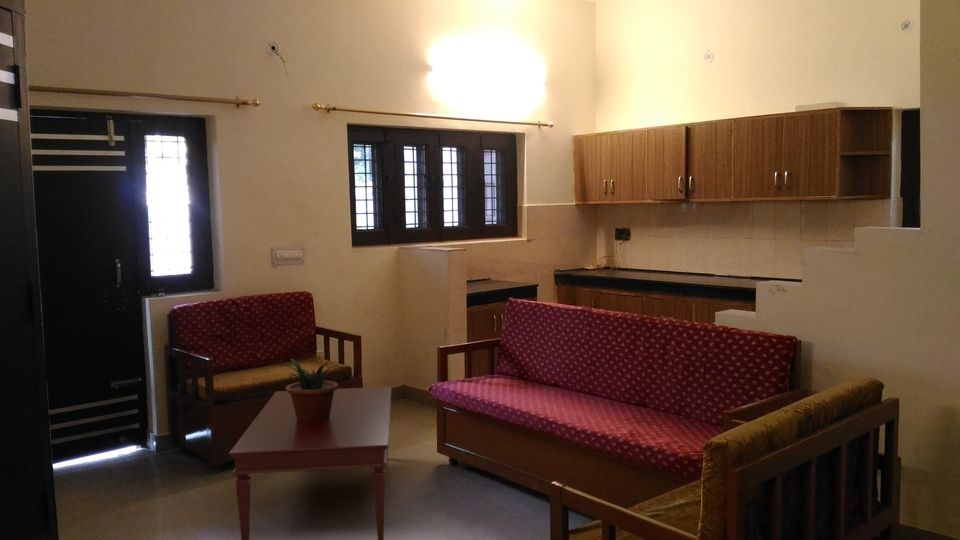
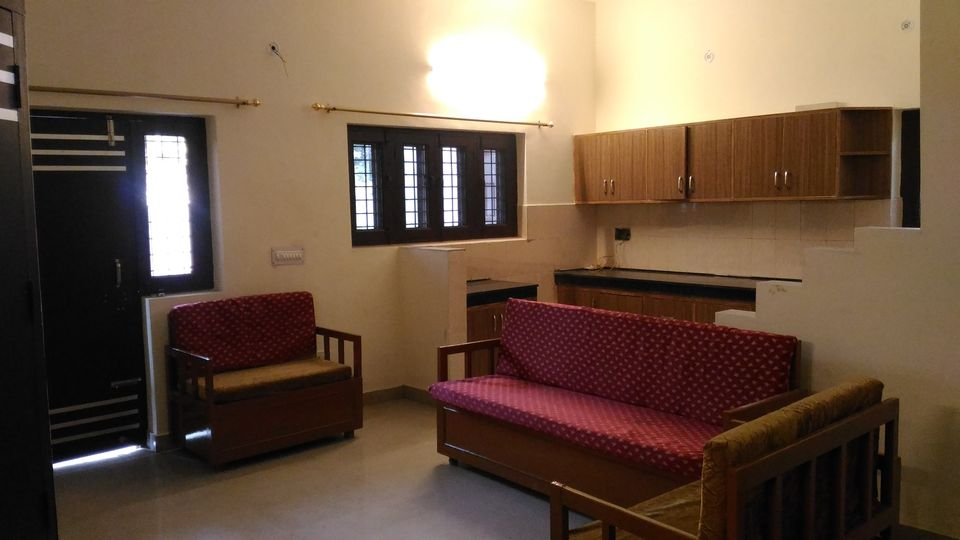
- potted plant [279,358,343,422]
- coffee table [228,386,392,540]
